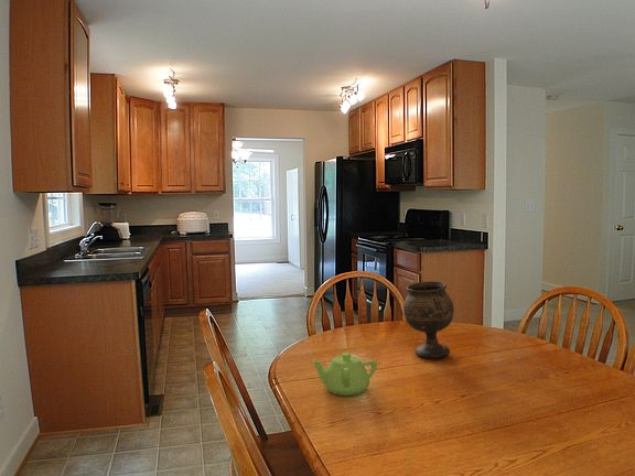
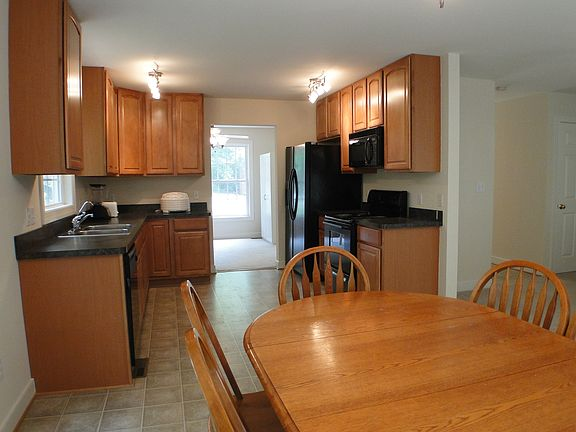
- teapot [313,351,378,397]
- goblet [402,280,455,360]
